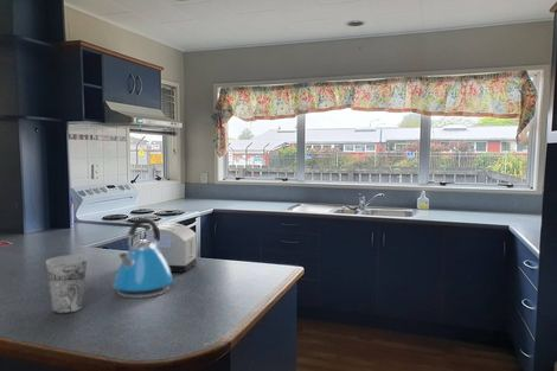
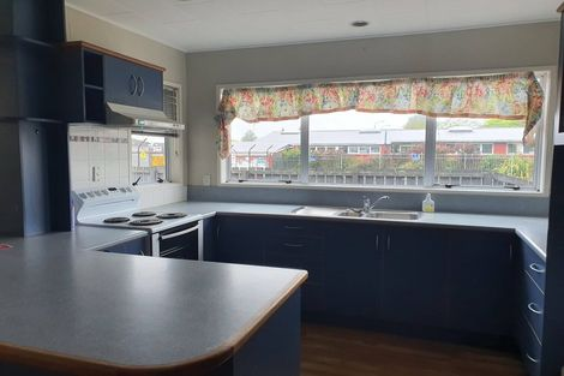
- cup [45,254,88,315]
- toaster [132,220,198,274]
- kettle [111,216,174,300]
